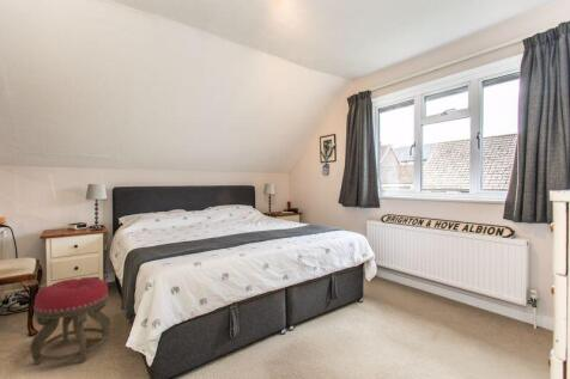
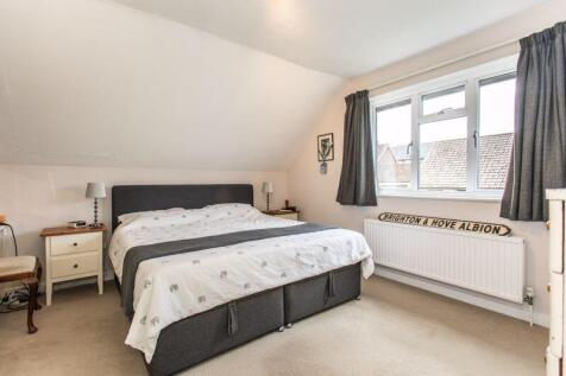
- stool [29,276,111,366]
